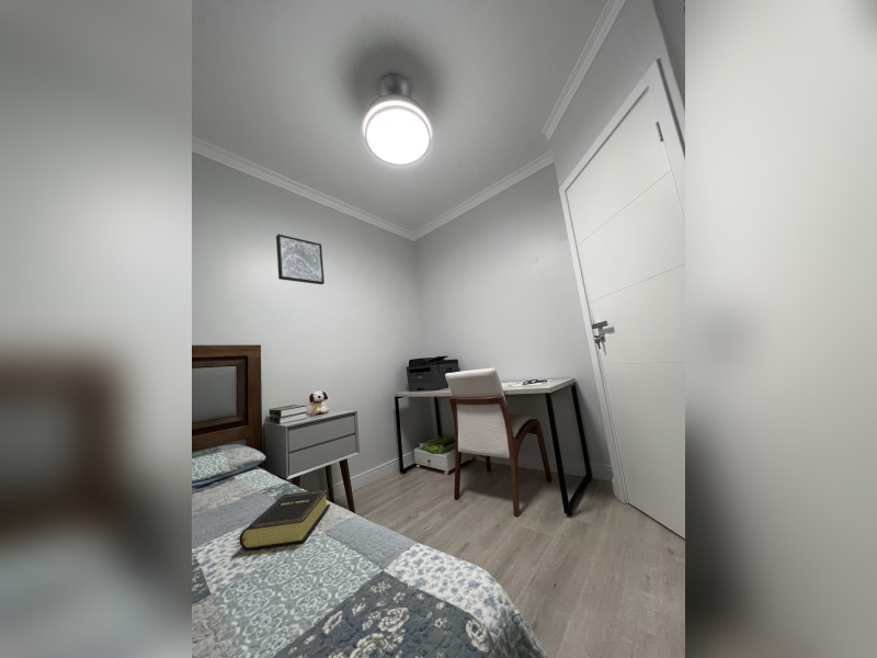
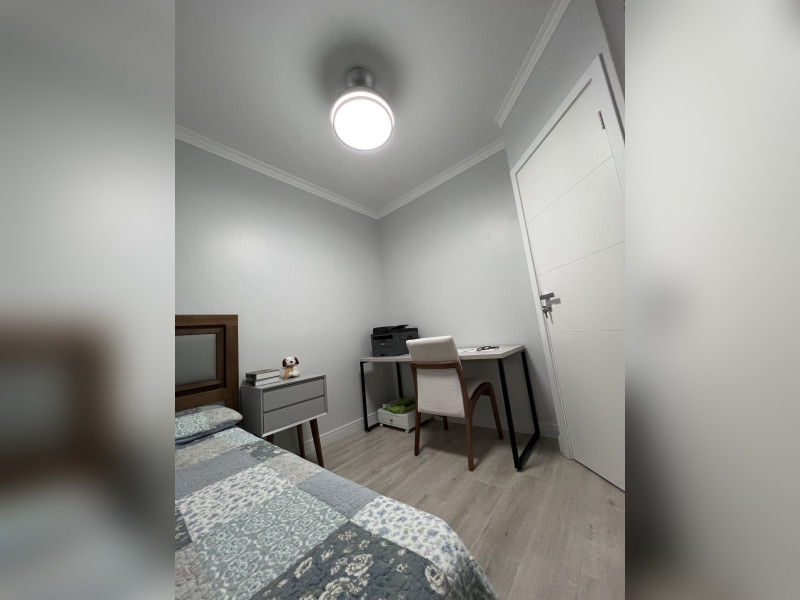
- wall art [275,234,326,285]
- book [236,488,331,551]
